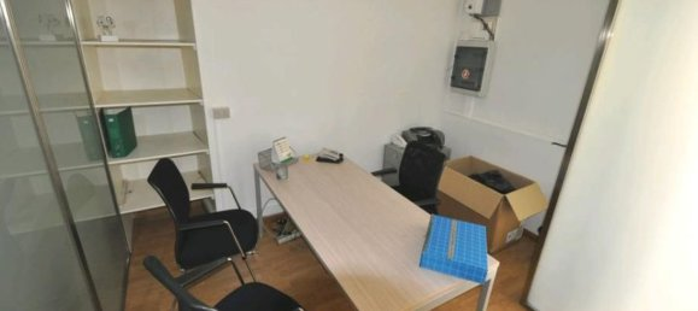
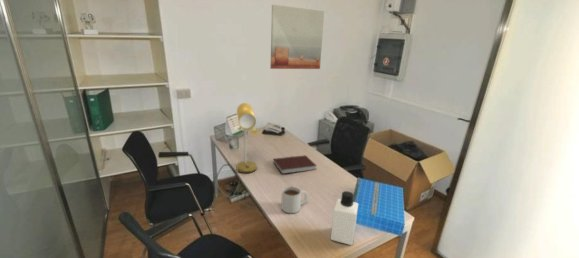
+ mug [280,185,309,214]
+ bottle [330,190,359,246]
+ wall art [269,4,325,70]
+ notebook [272,154,318,175]
+ desk lamp [236,102,258,174]
